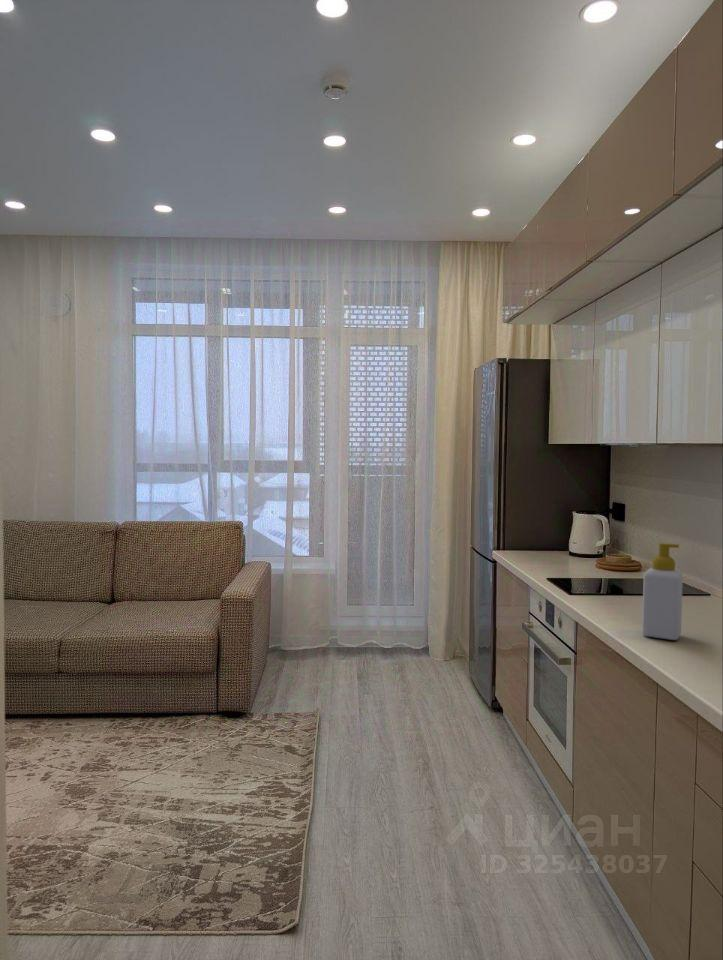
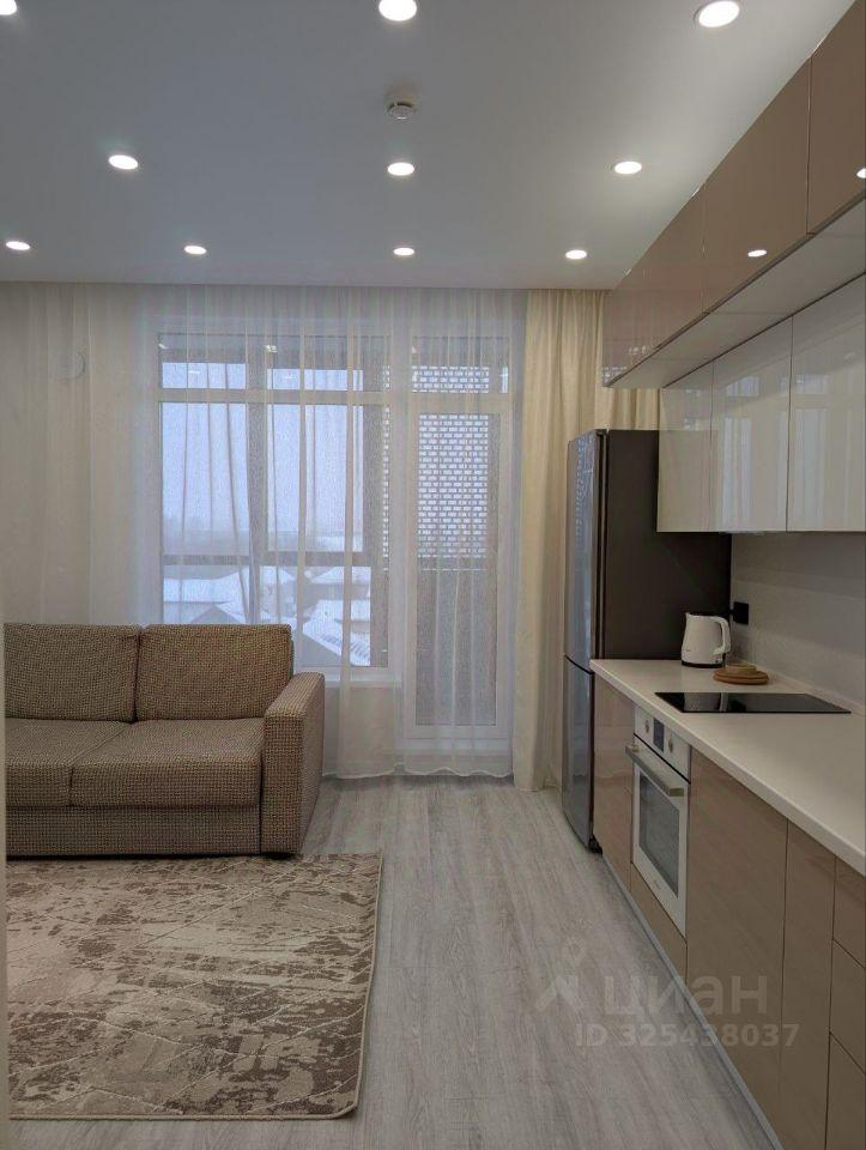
- soap bottle [641,542,684,641]
